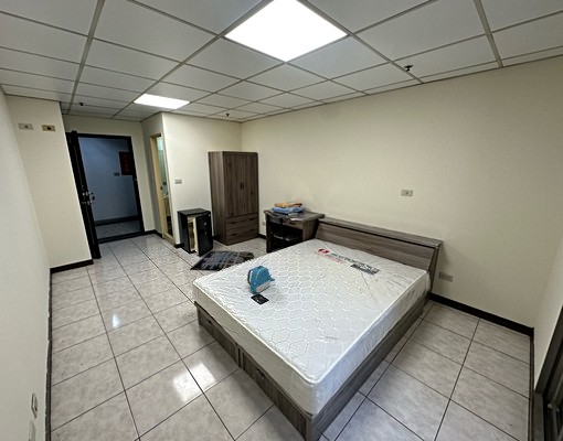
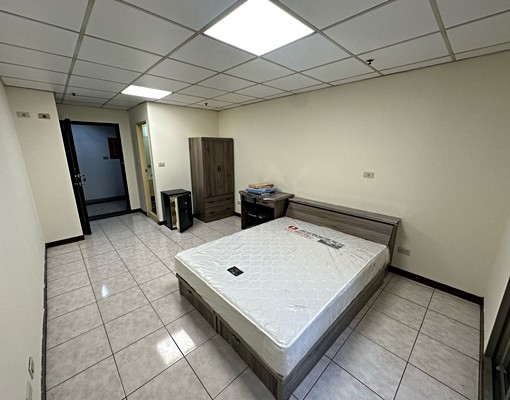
- rug [189,249,256,272]
- backpack [246,265,276,294]
